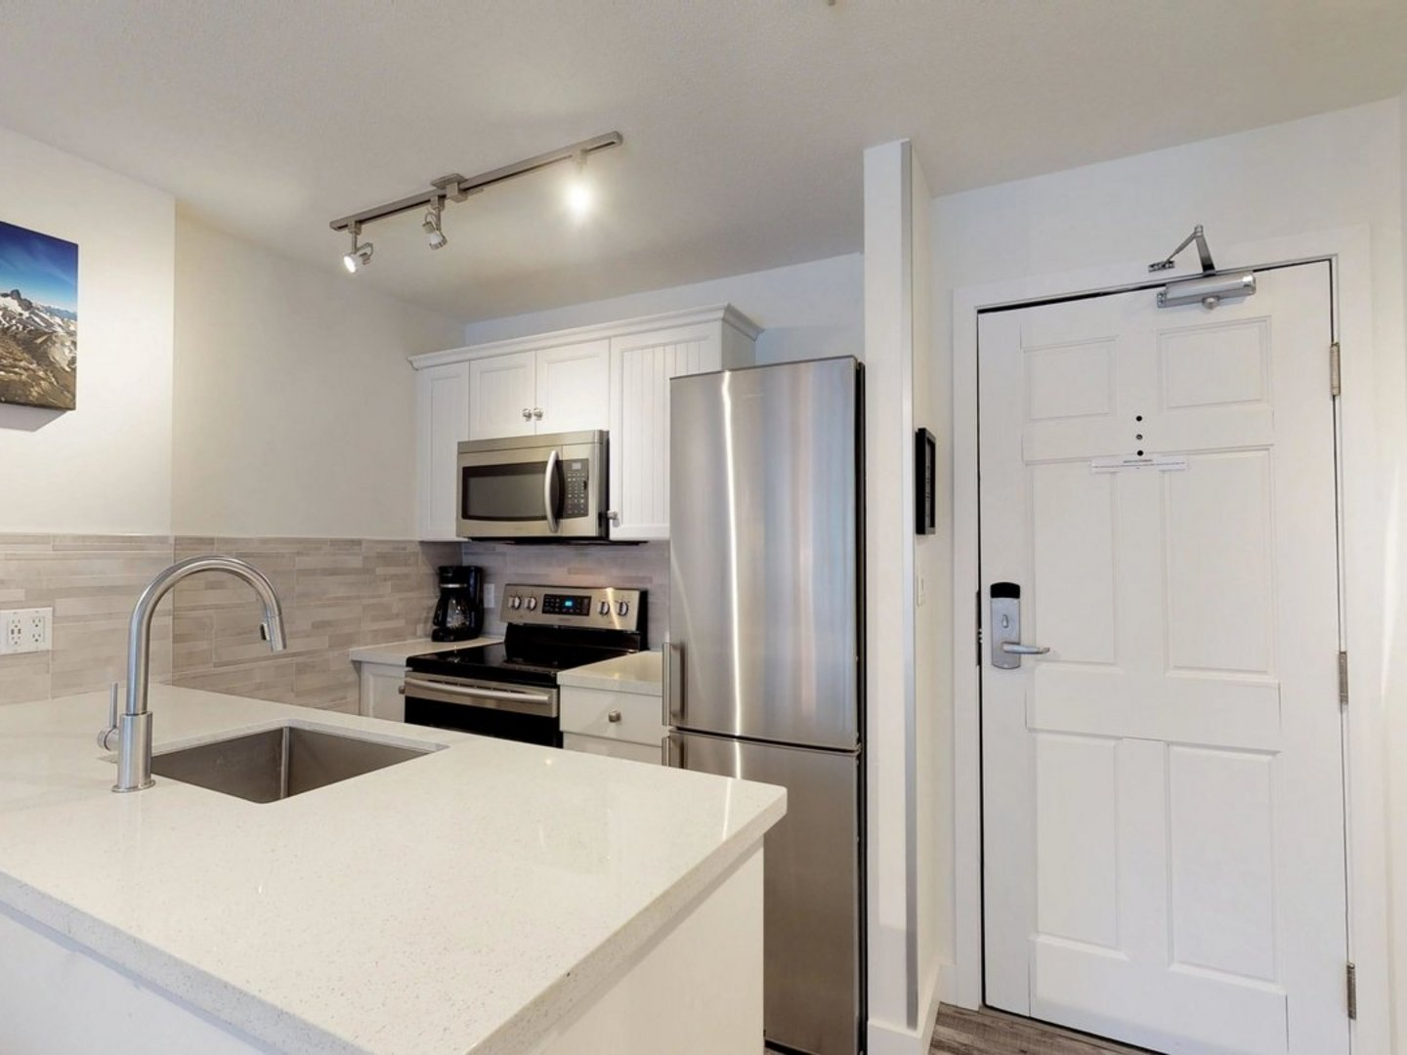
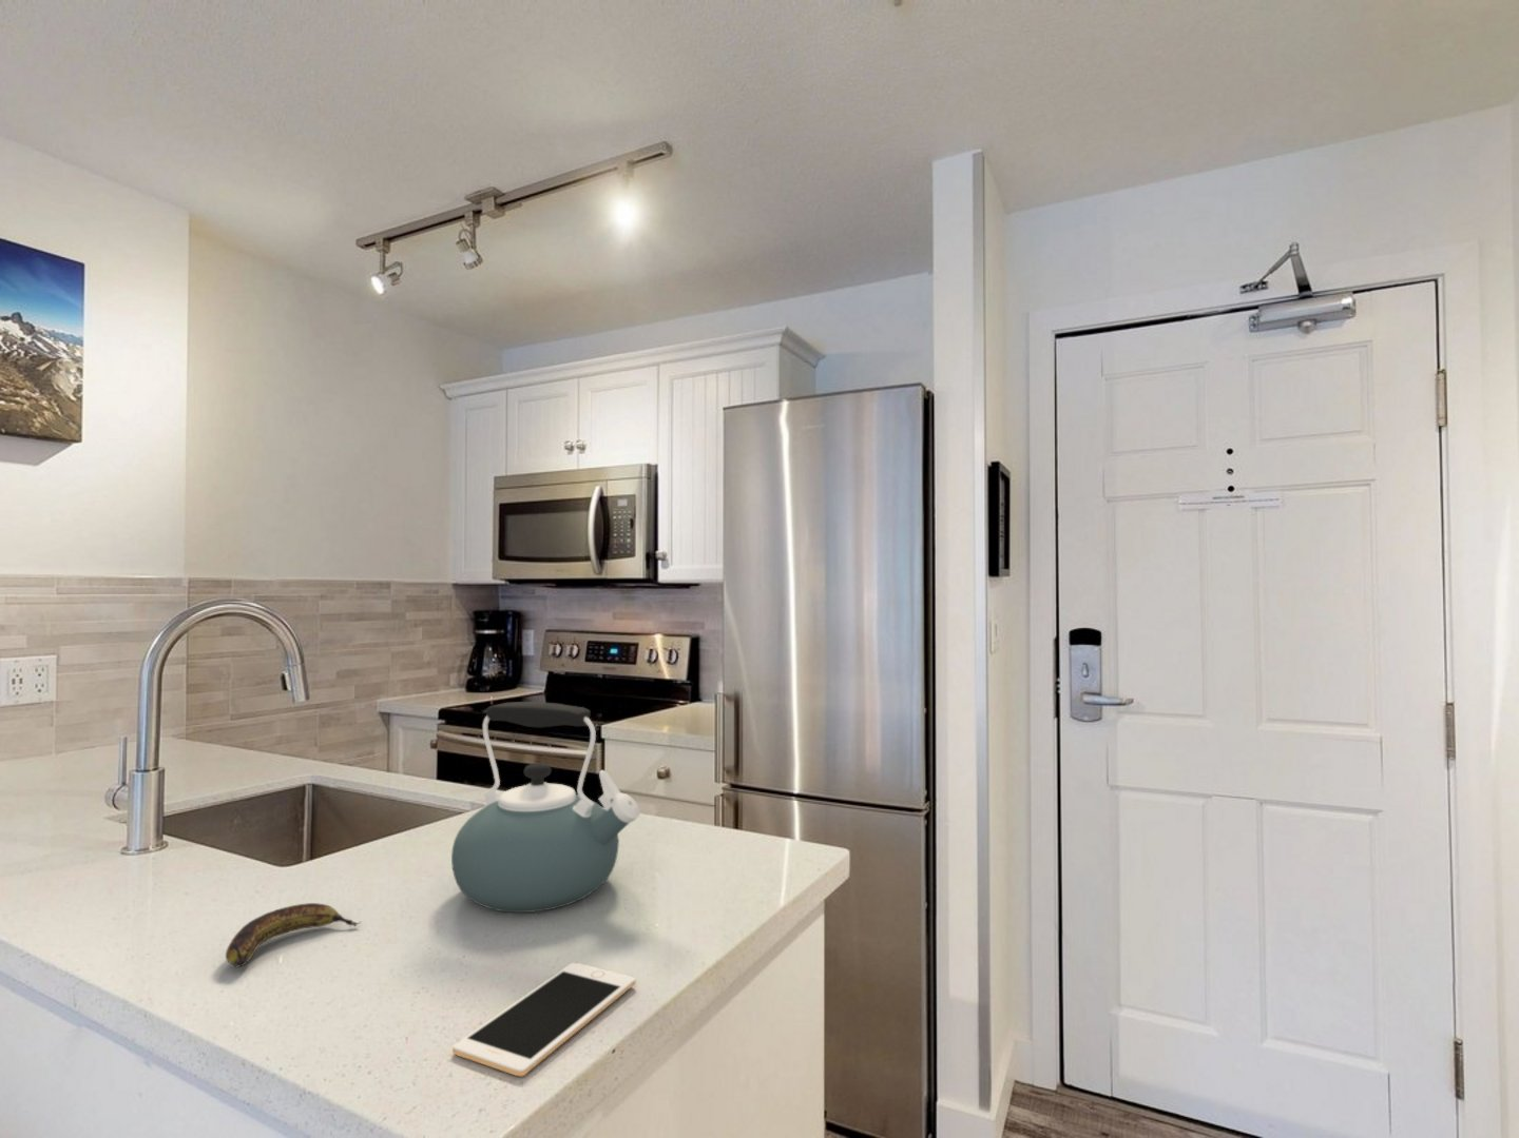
+ cell phone [452,962,636,1077]
+ banana [225,903,362,968]
+ kettle [451,700,640,913]
